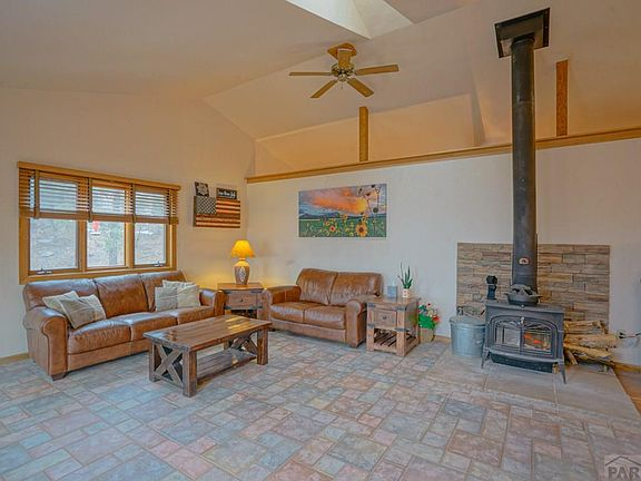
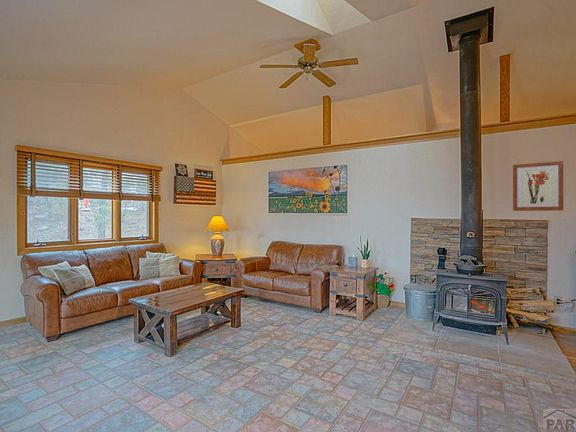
+ wall art [512,160,564,212]
